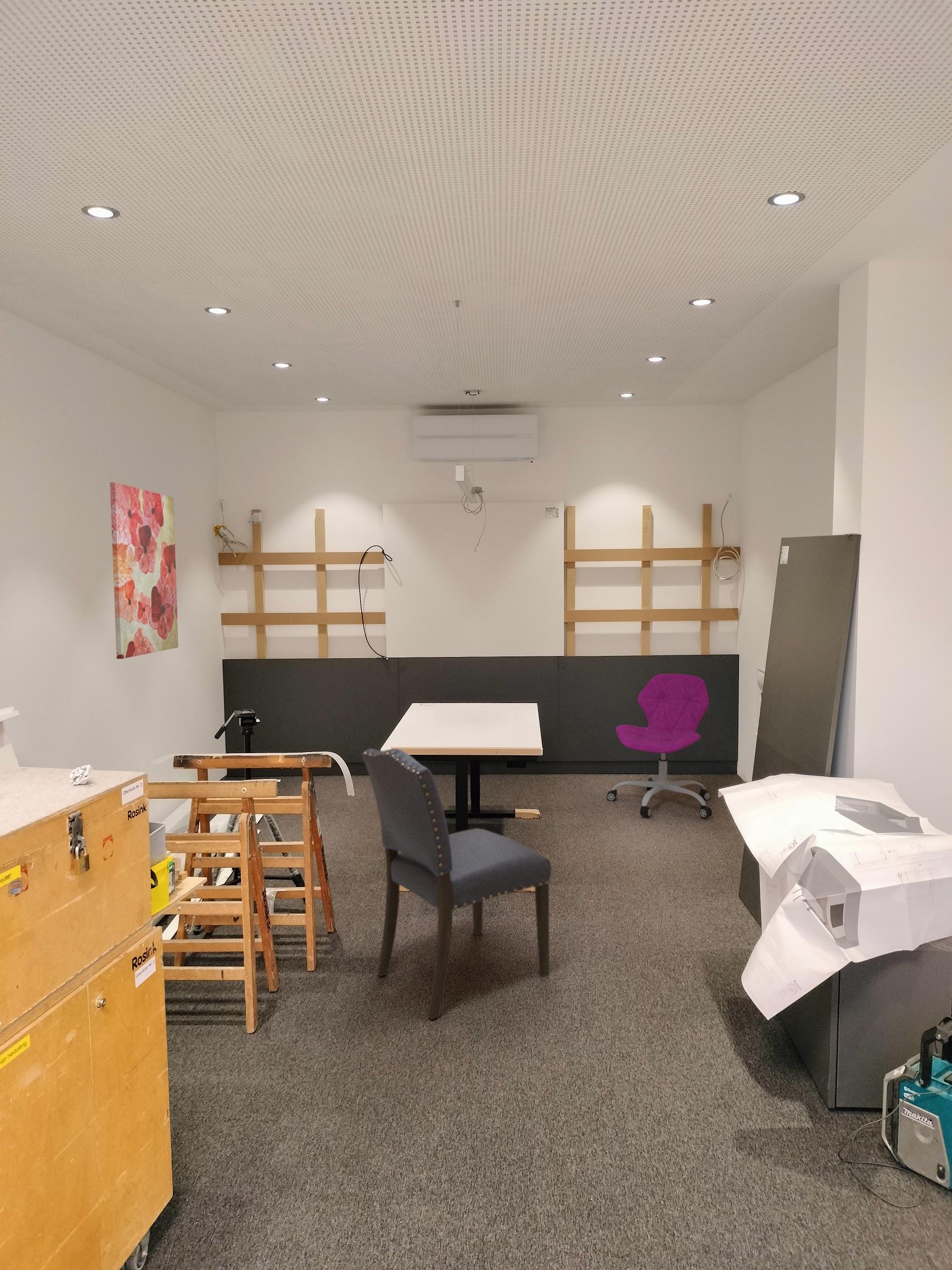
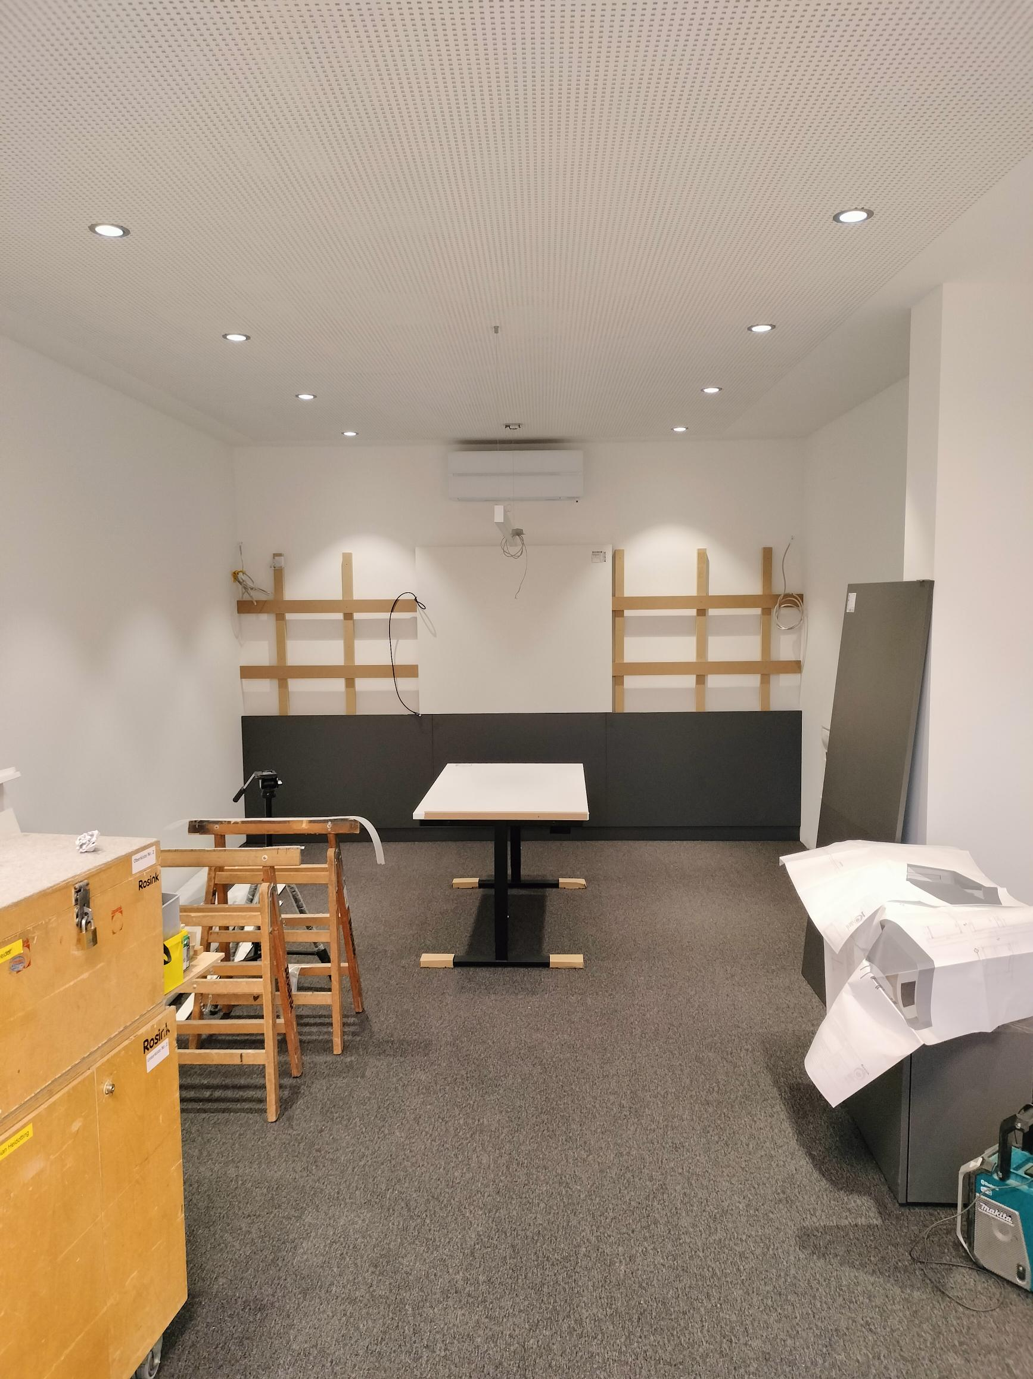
- office chair [606,673,713,818]
- chair [361,748,552,1020]
- wall art [109,482,179,660]
